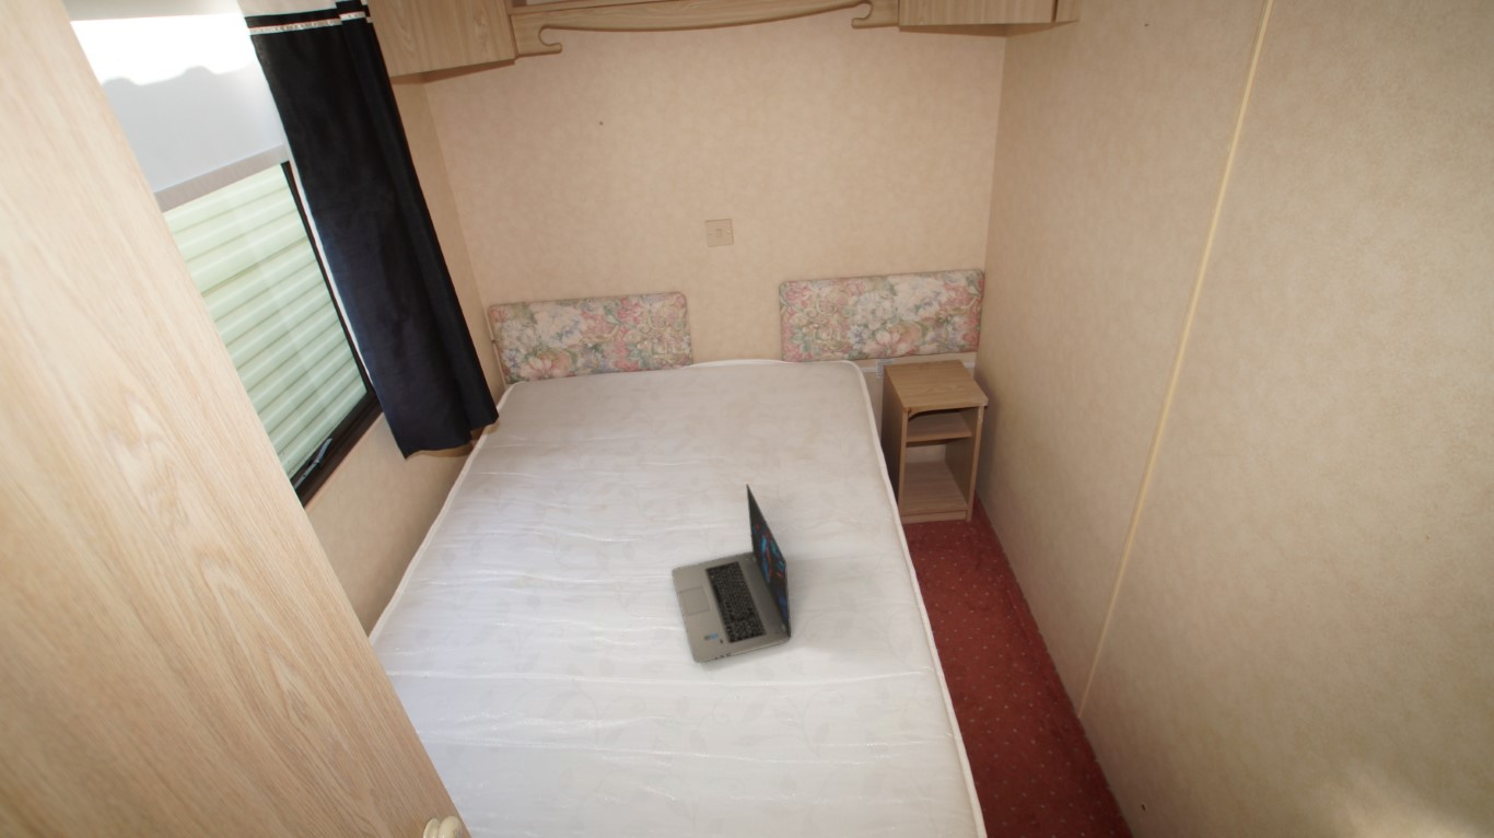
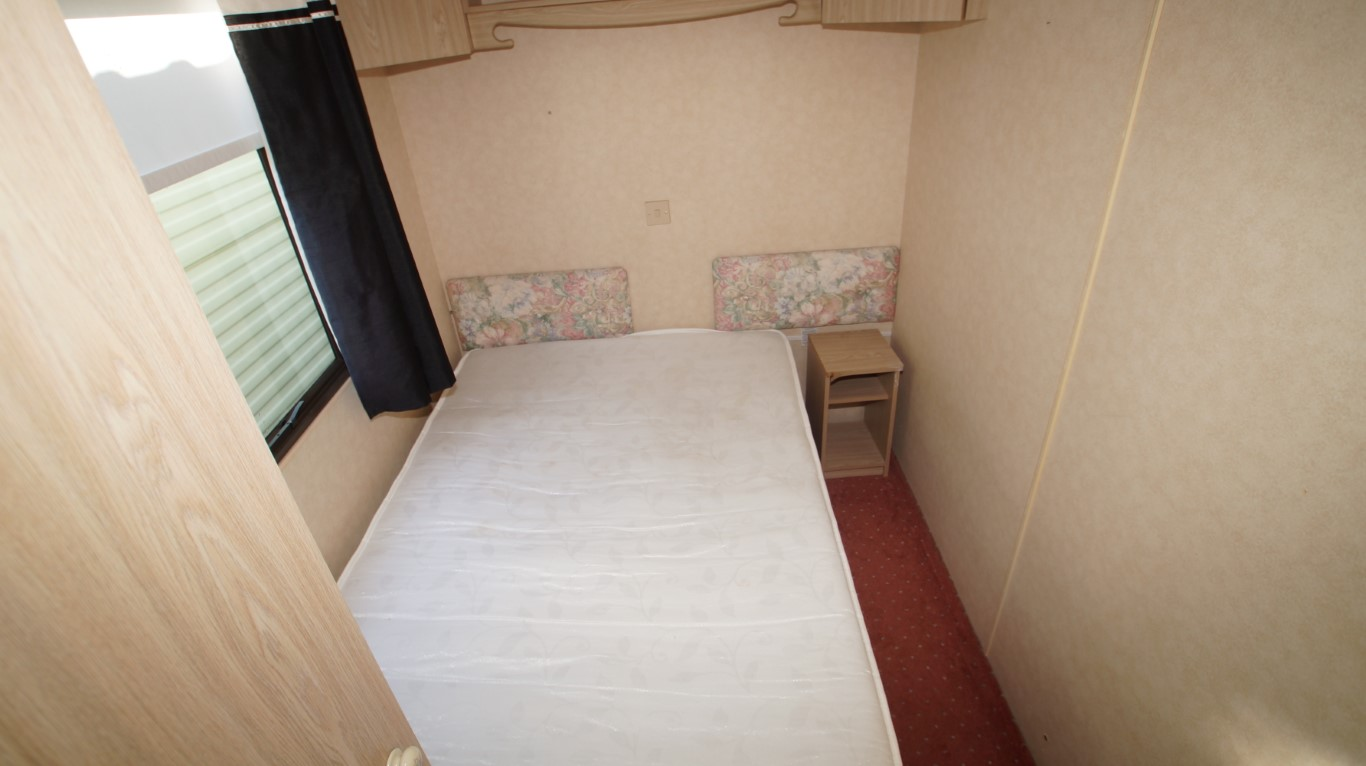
- laptop [670,482,792,664]
